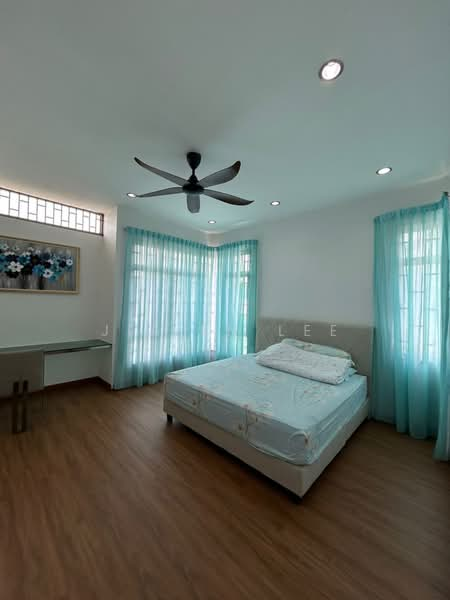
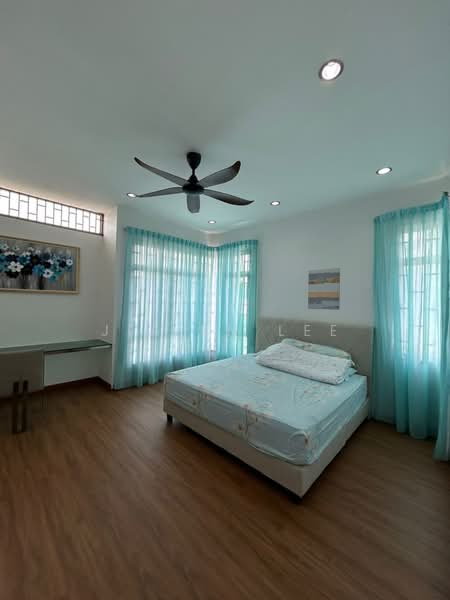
+ wall art [307,267,341,311]
